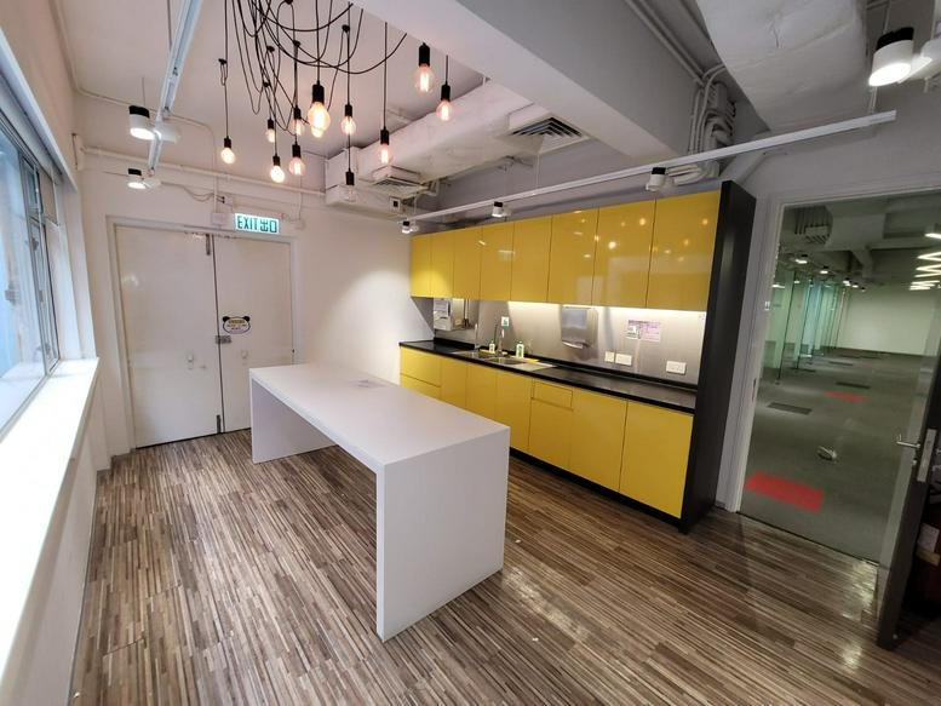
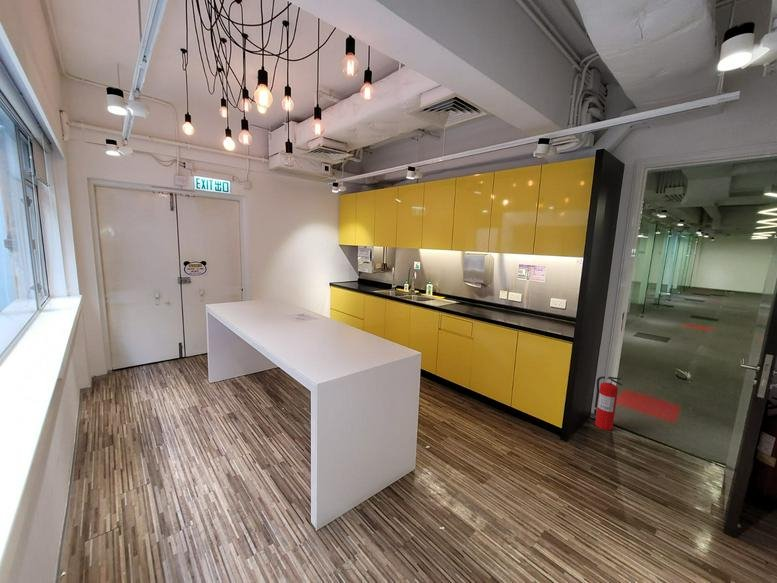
+ fire extinguisher [593,375,623,431]
